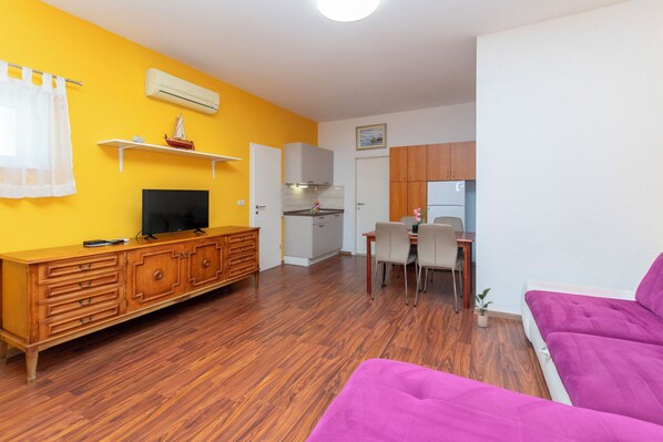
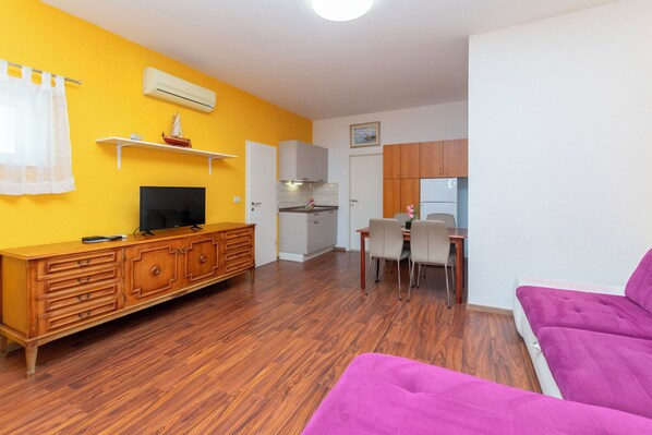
- potted plant [471,287,492,328]
